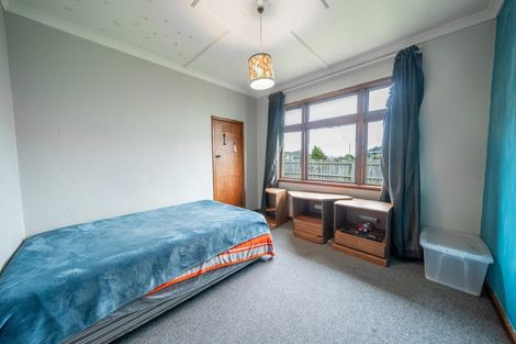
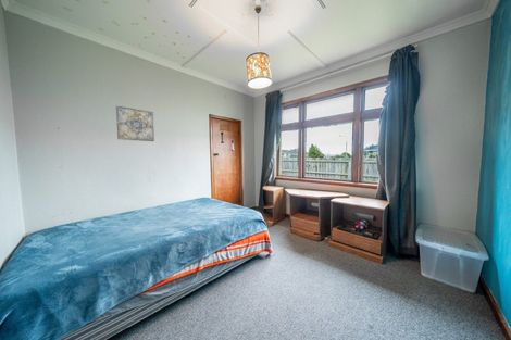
+ wall art [115,104,155,142]
